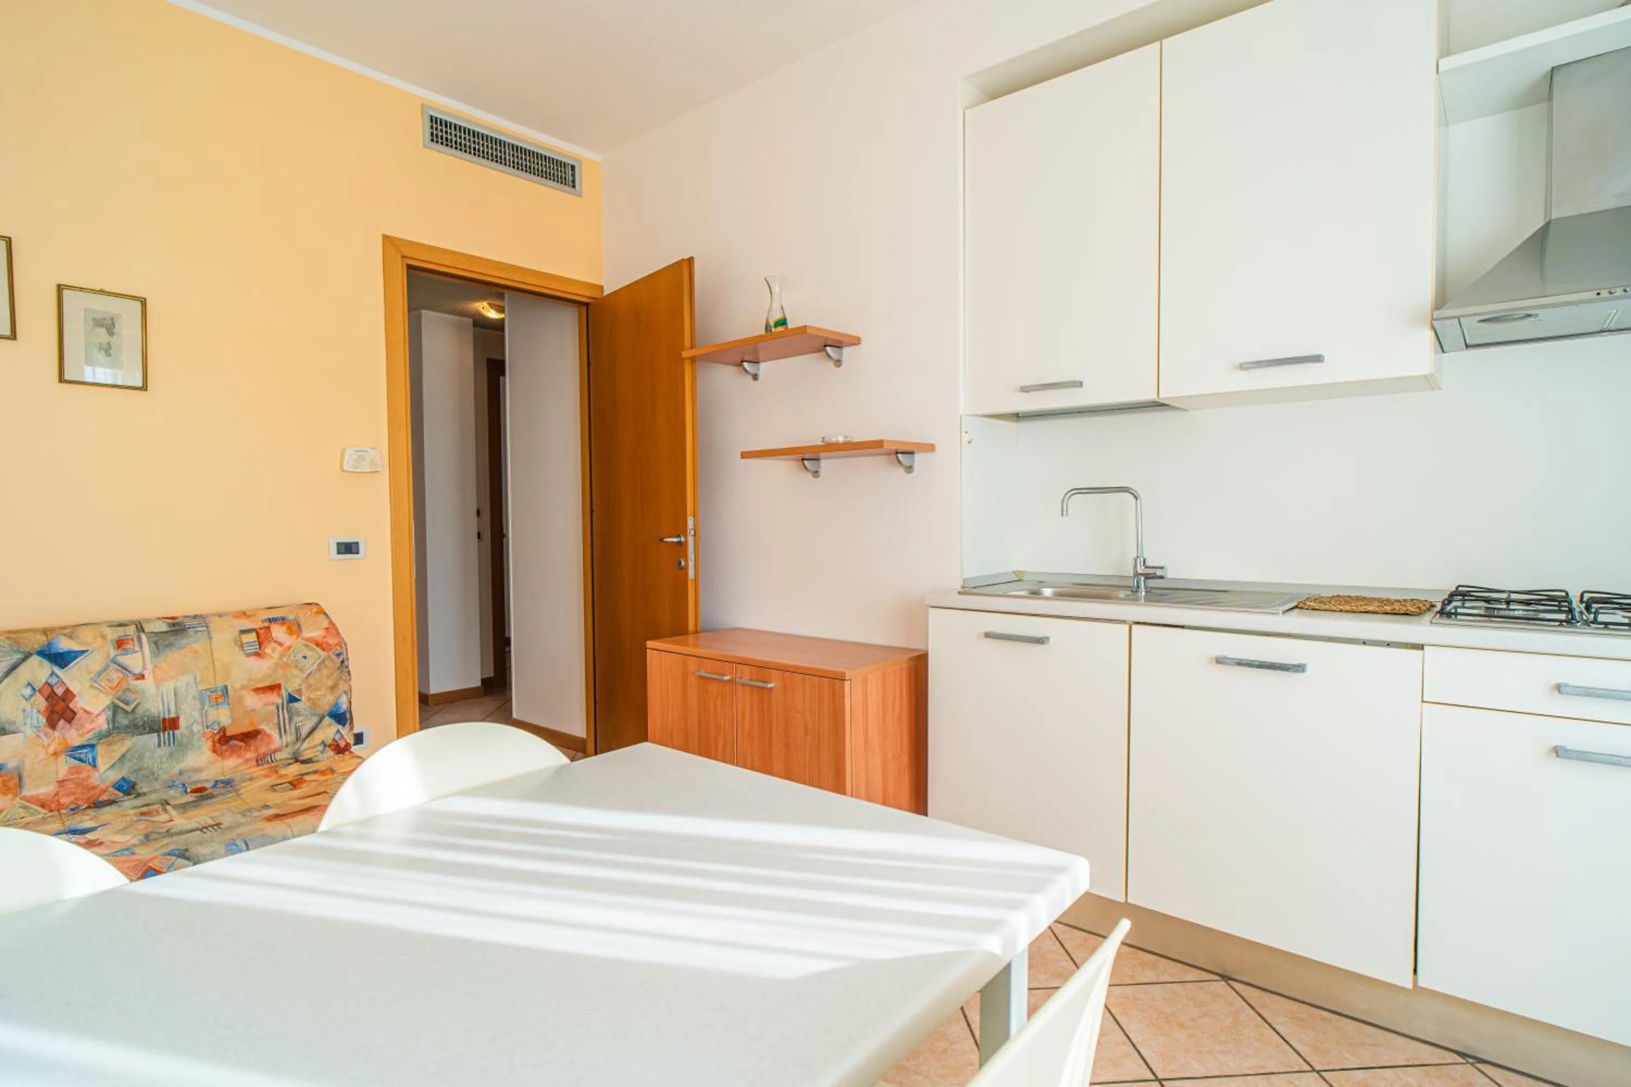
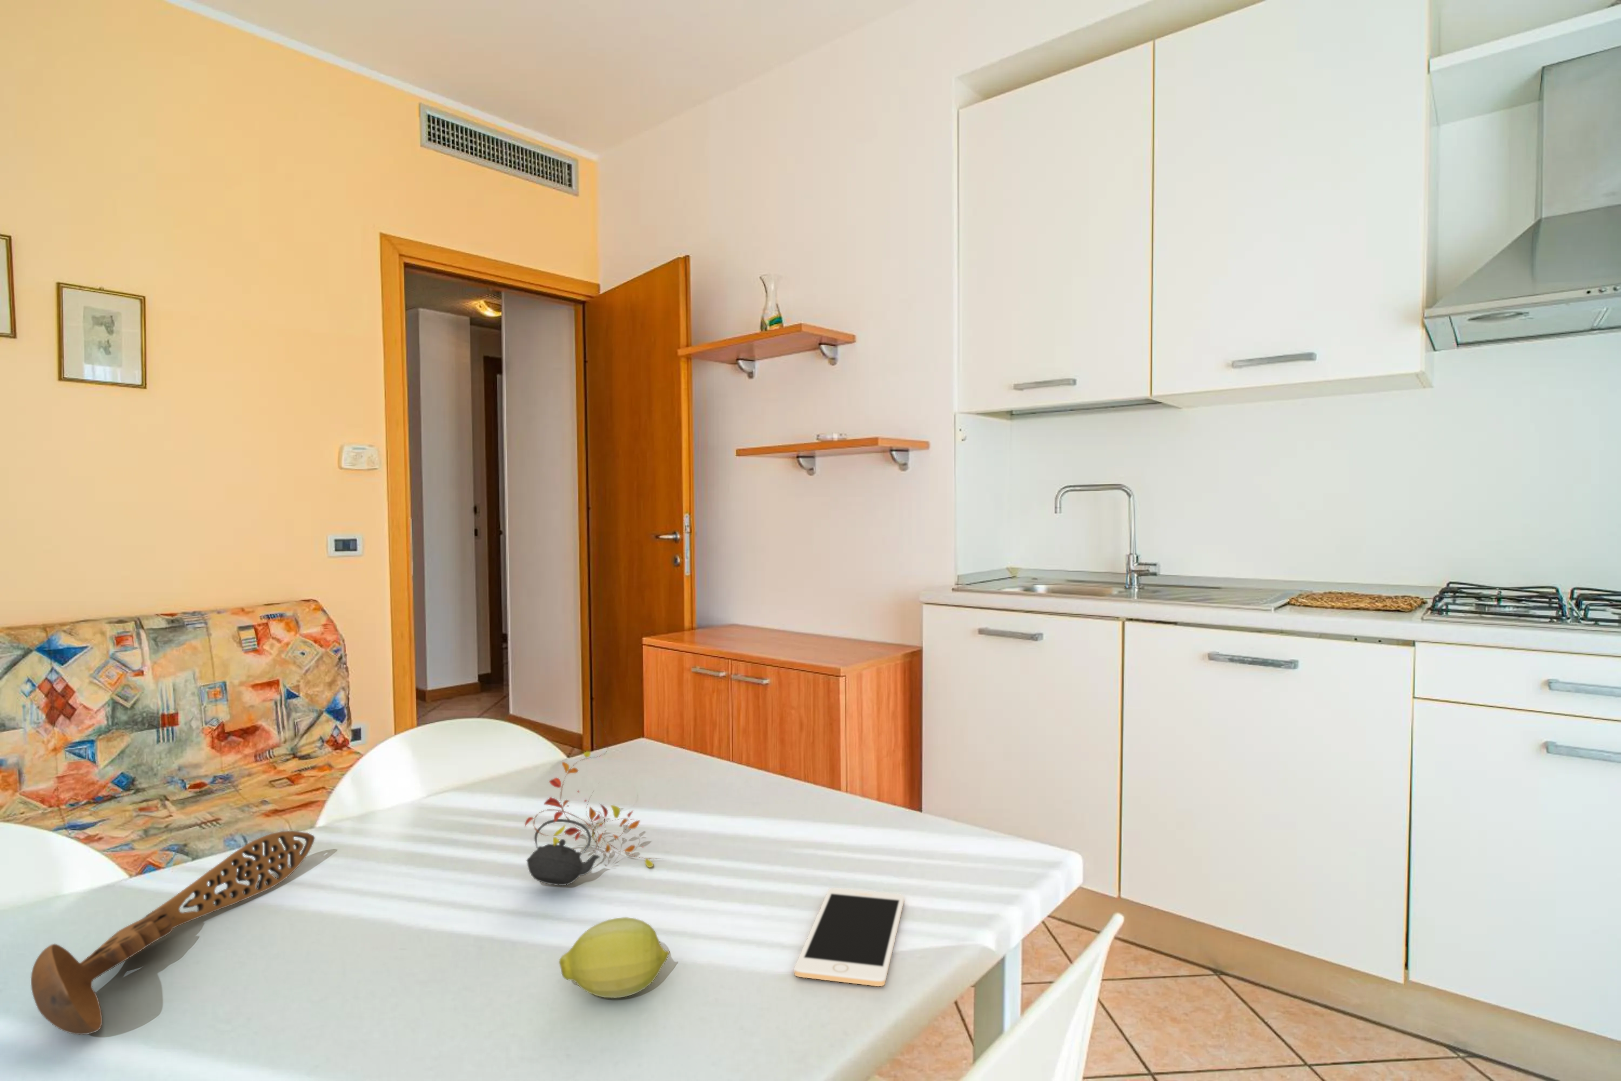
+ fruit [558,917,671,999]
+ cell phone [794,888,905,987]
+ teapot [525,699,672,886]
+ wooden spoon [30,830,316,1035]
